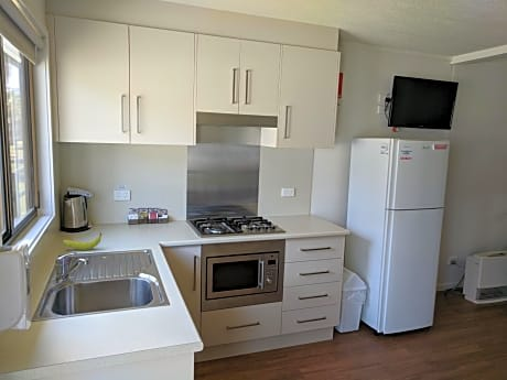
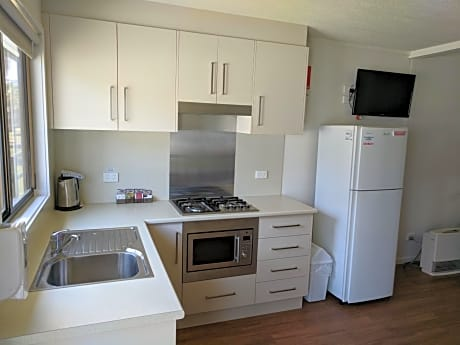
- fruit [62,231,103,251]
